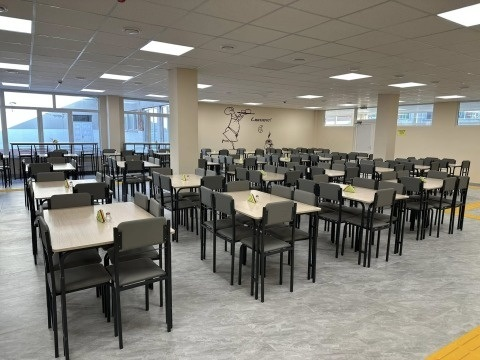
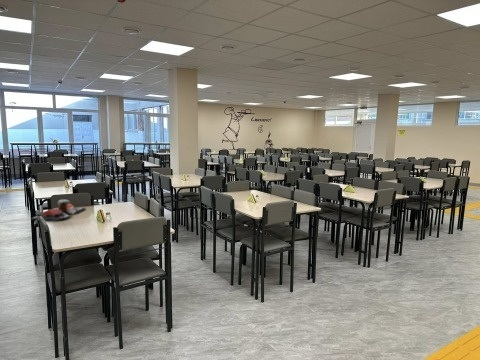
+ food tray [30,198,87,221]
